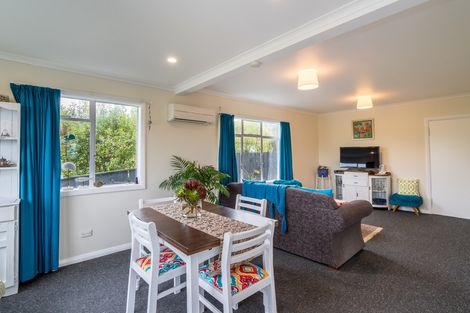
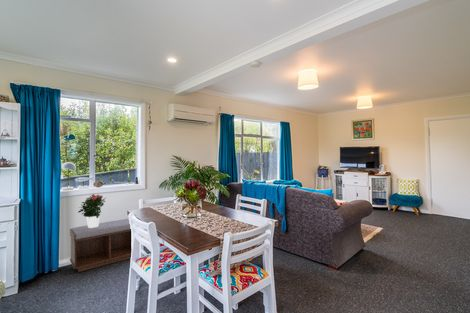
+ potted flower [77,193,108,228]
+ bench [69,218,131,273]
